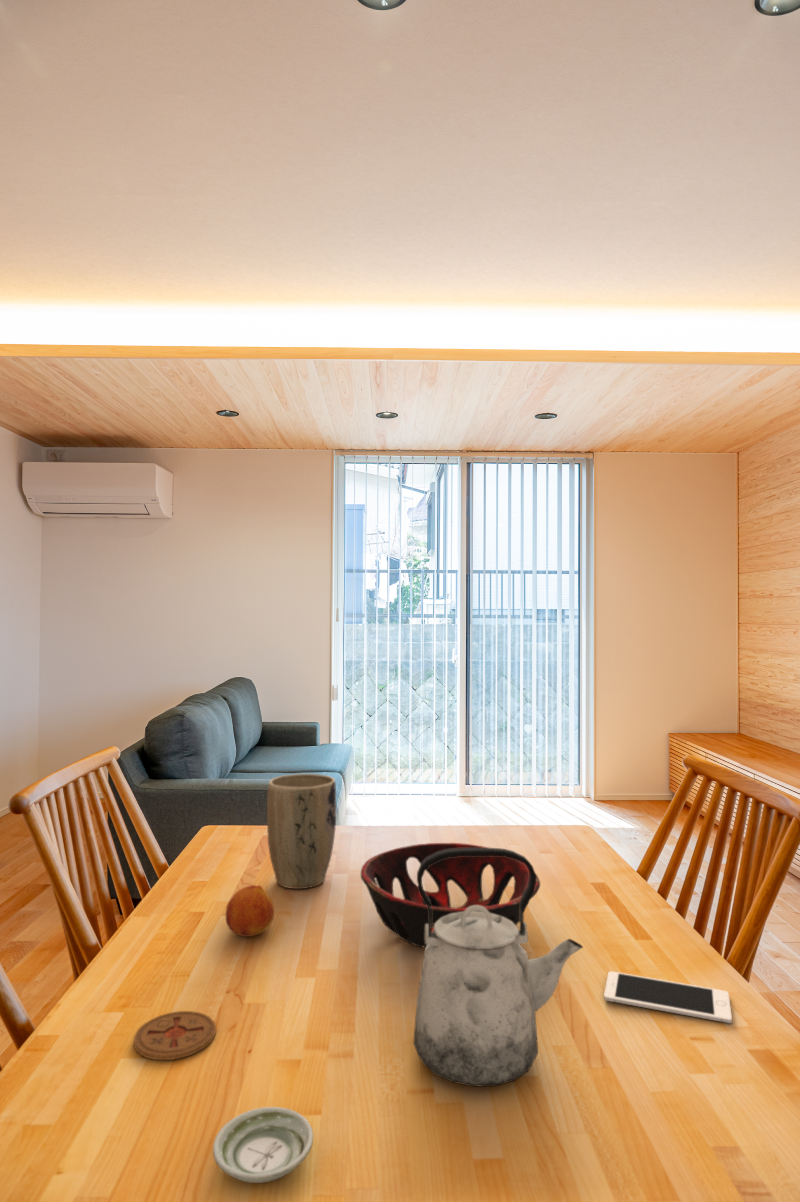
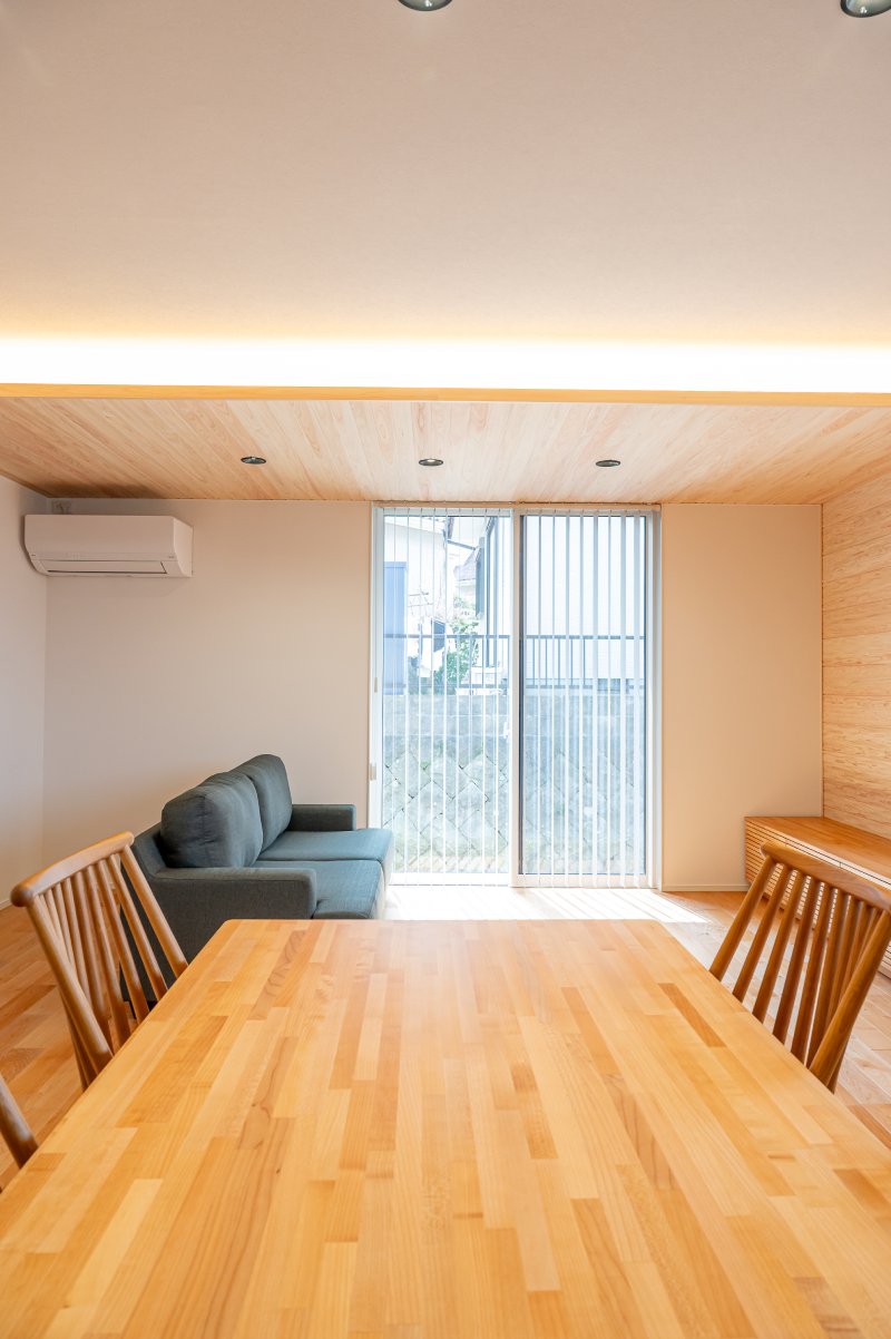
- saucer [212,1106,314,1184]
- coaster [133,1010,217,1061]
- kettle [412,847,584,1088]
- fruit [225,884,275,938]
- cell phone [603,970,733,1024]
- plant pot [266,773,337,890]
- decorative bowl [360,842,541,948]
